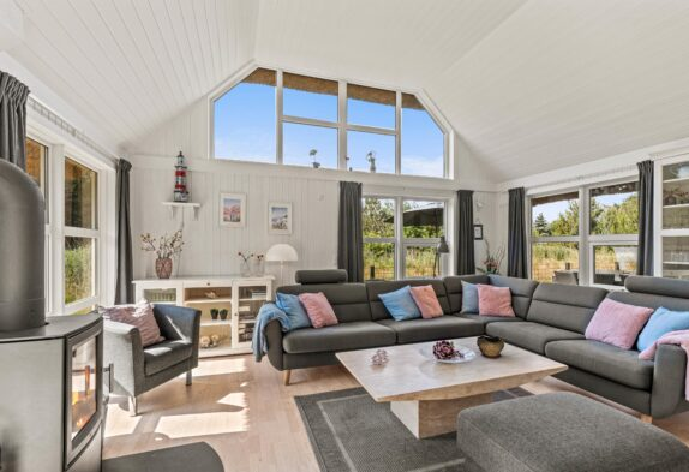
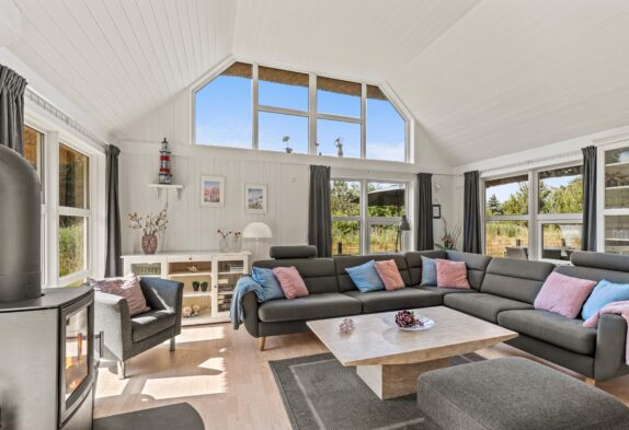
- decorative bowl [475,334,505,359]
